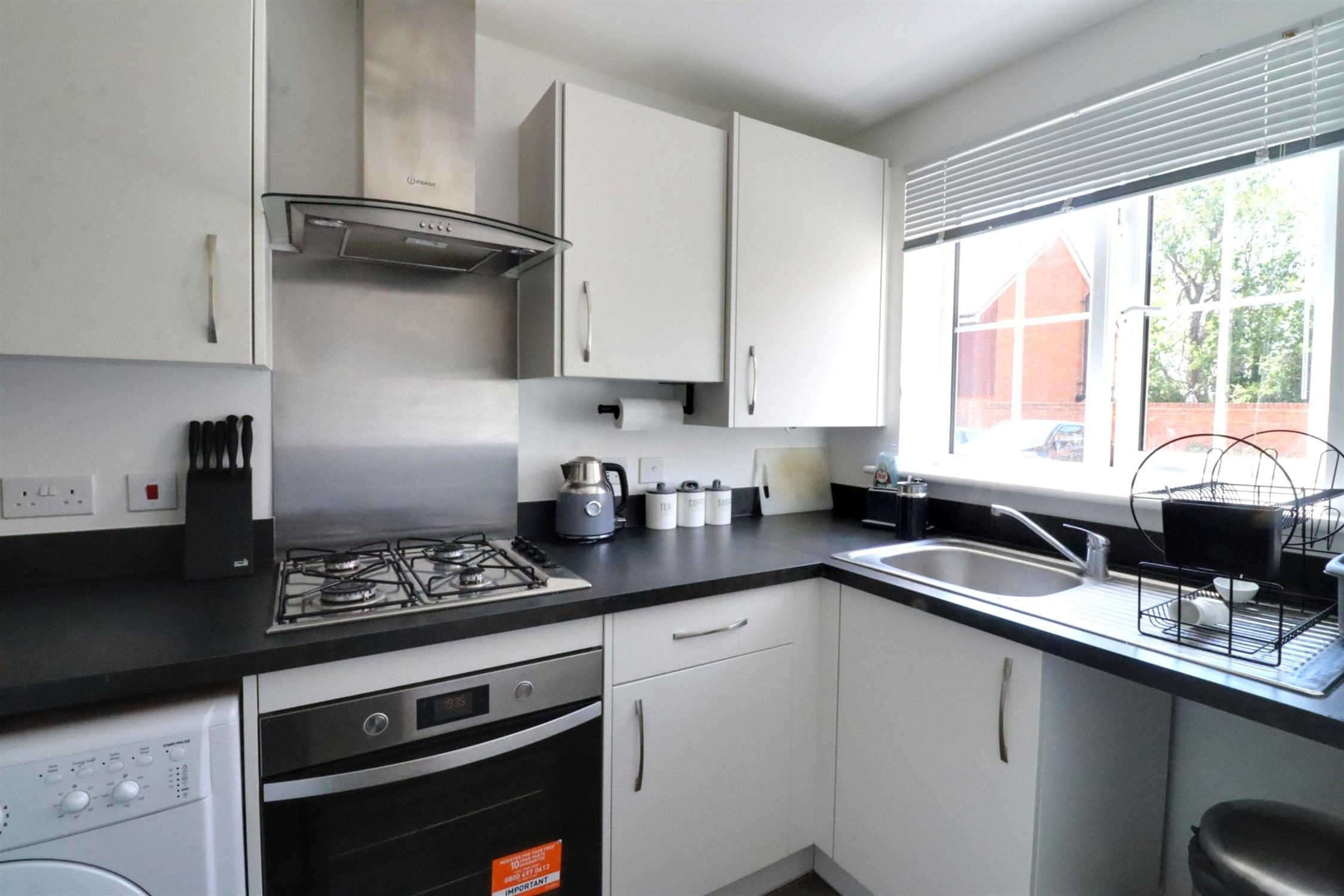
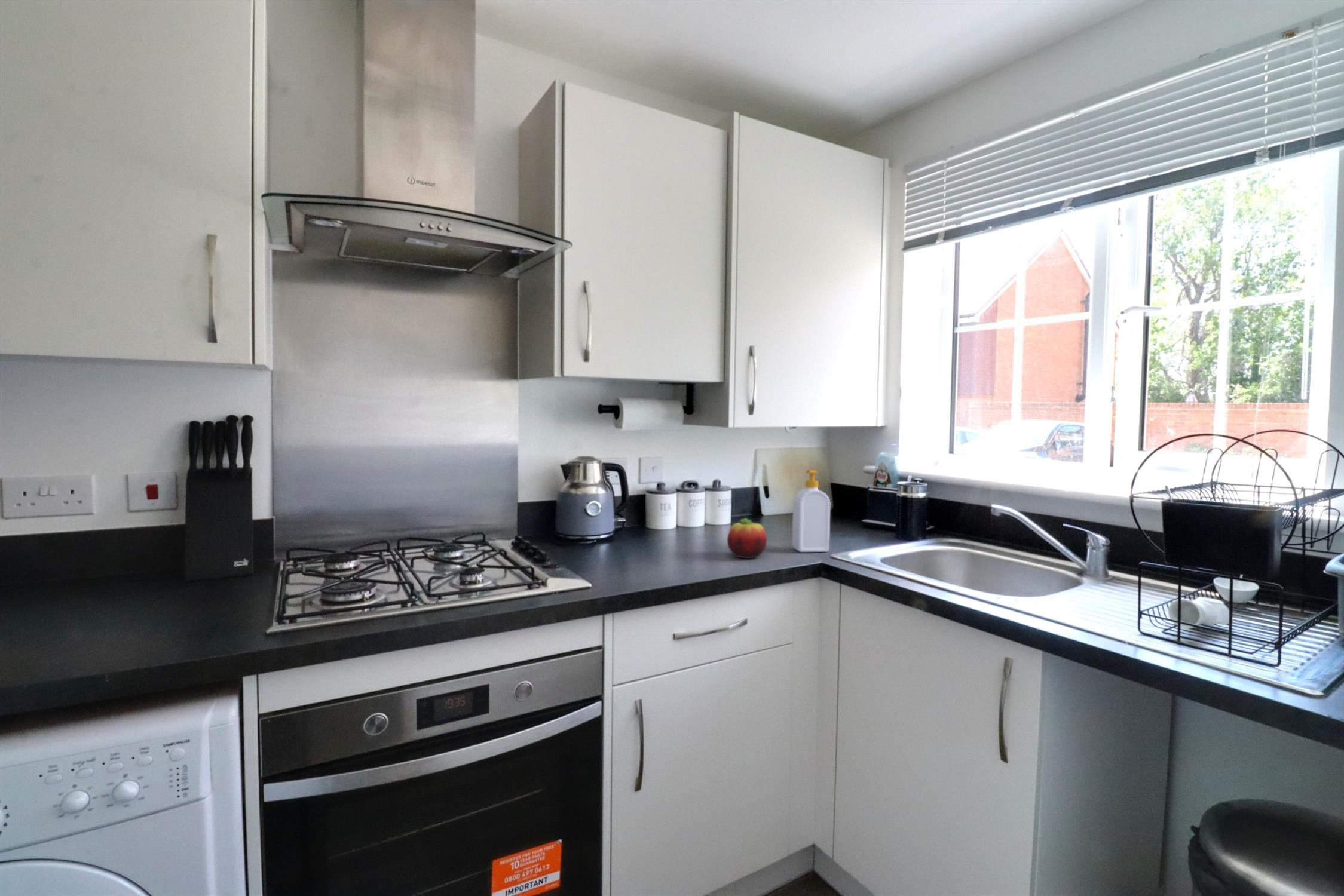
+ soap bottle [792,470,831,553]
+ fruit [727,518,767,559]
